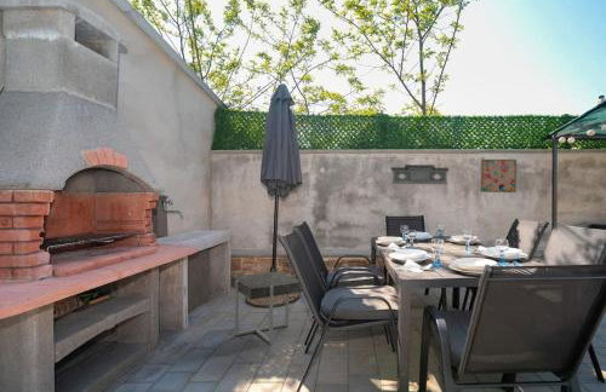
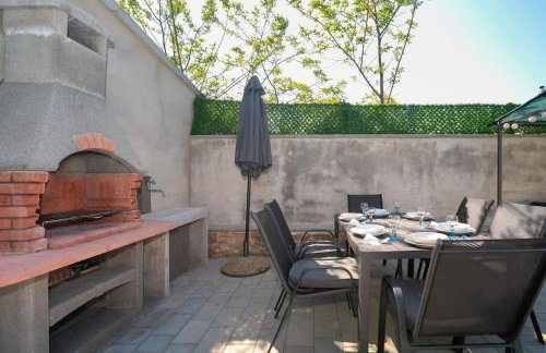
- wall art [479,158,518,194]
- decorative wall panel [390,163,450,185]
- side table [230,270,303,345]
